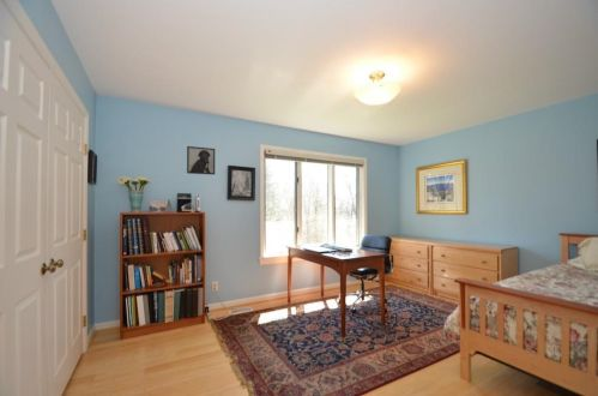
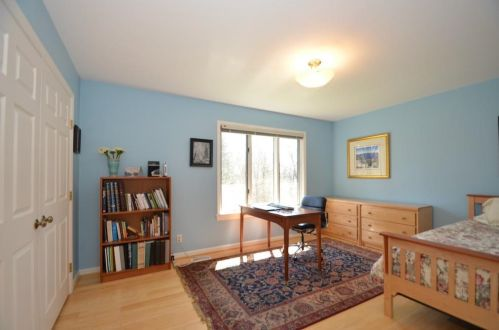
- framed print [186,145,216,176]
